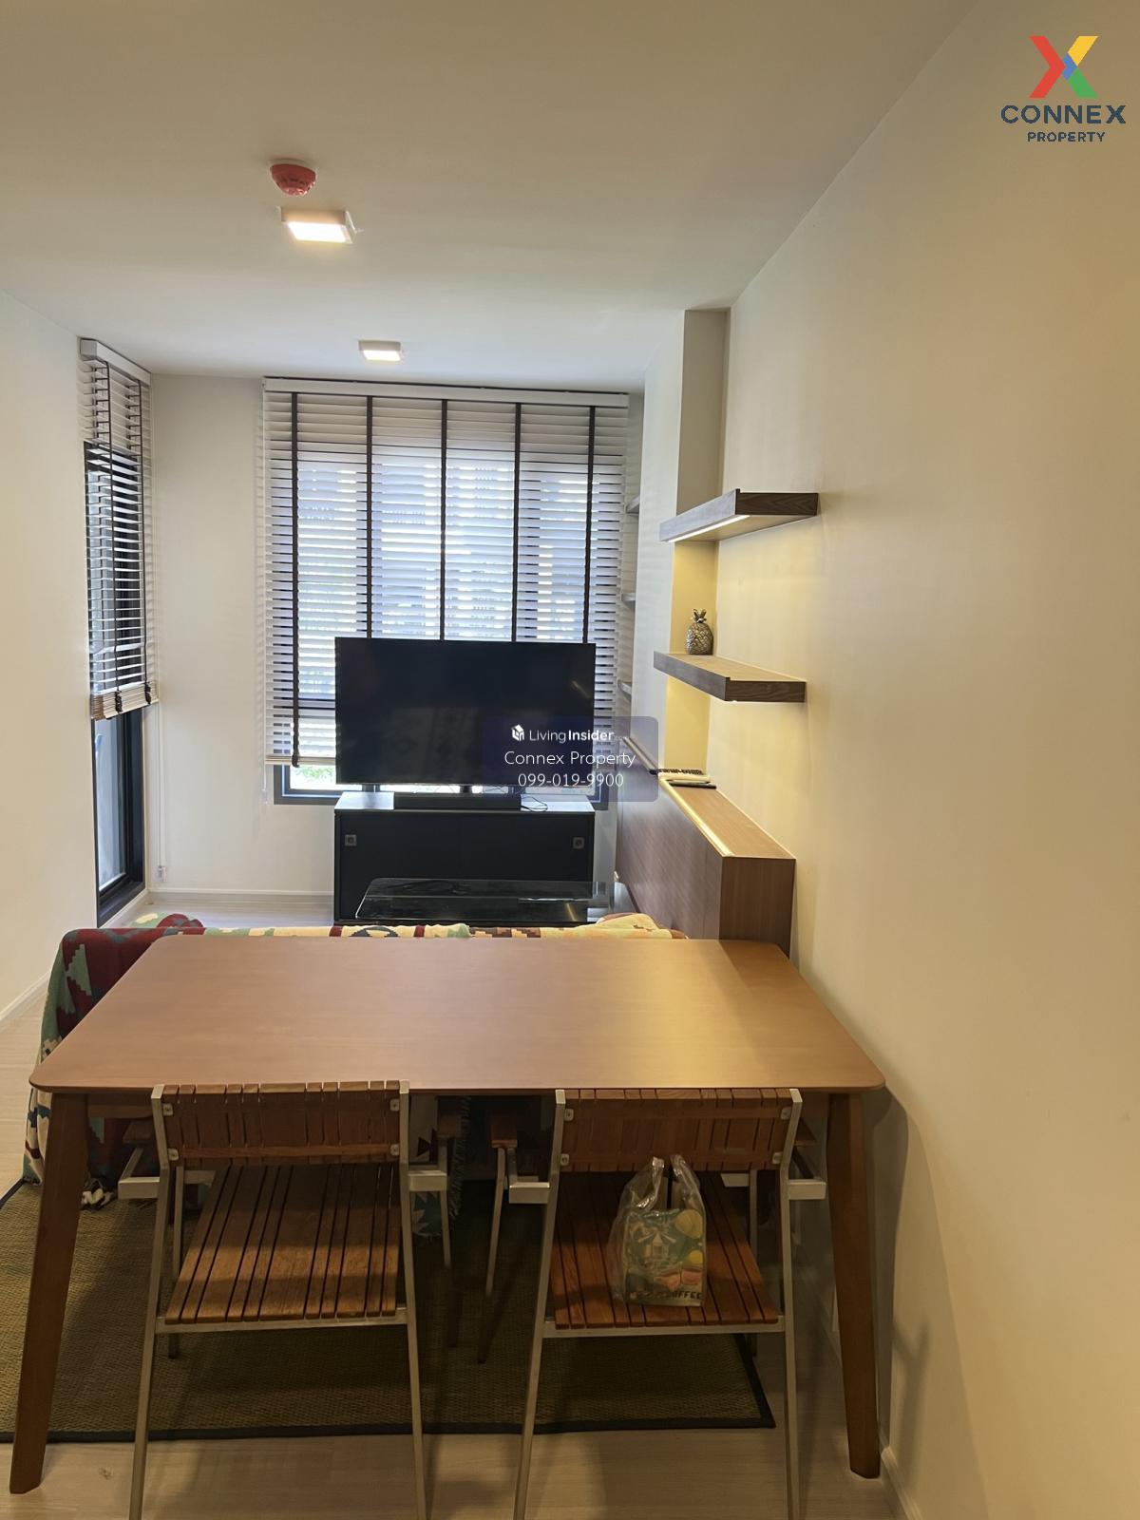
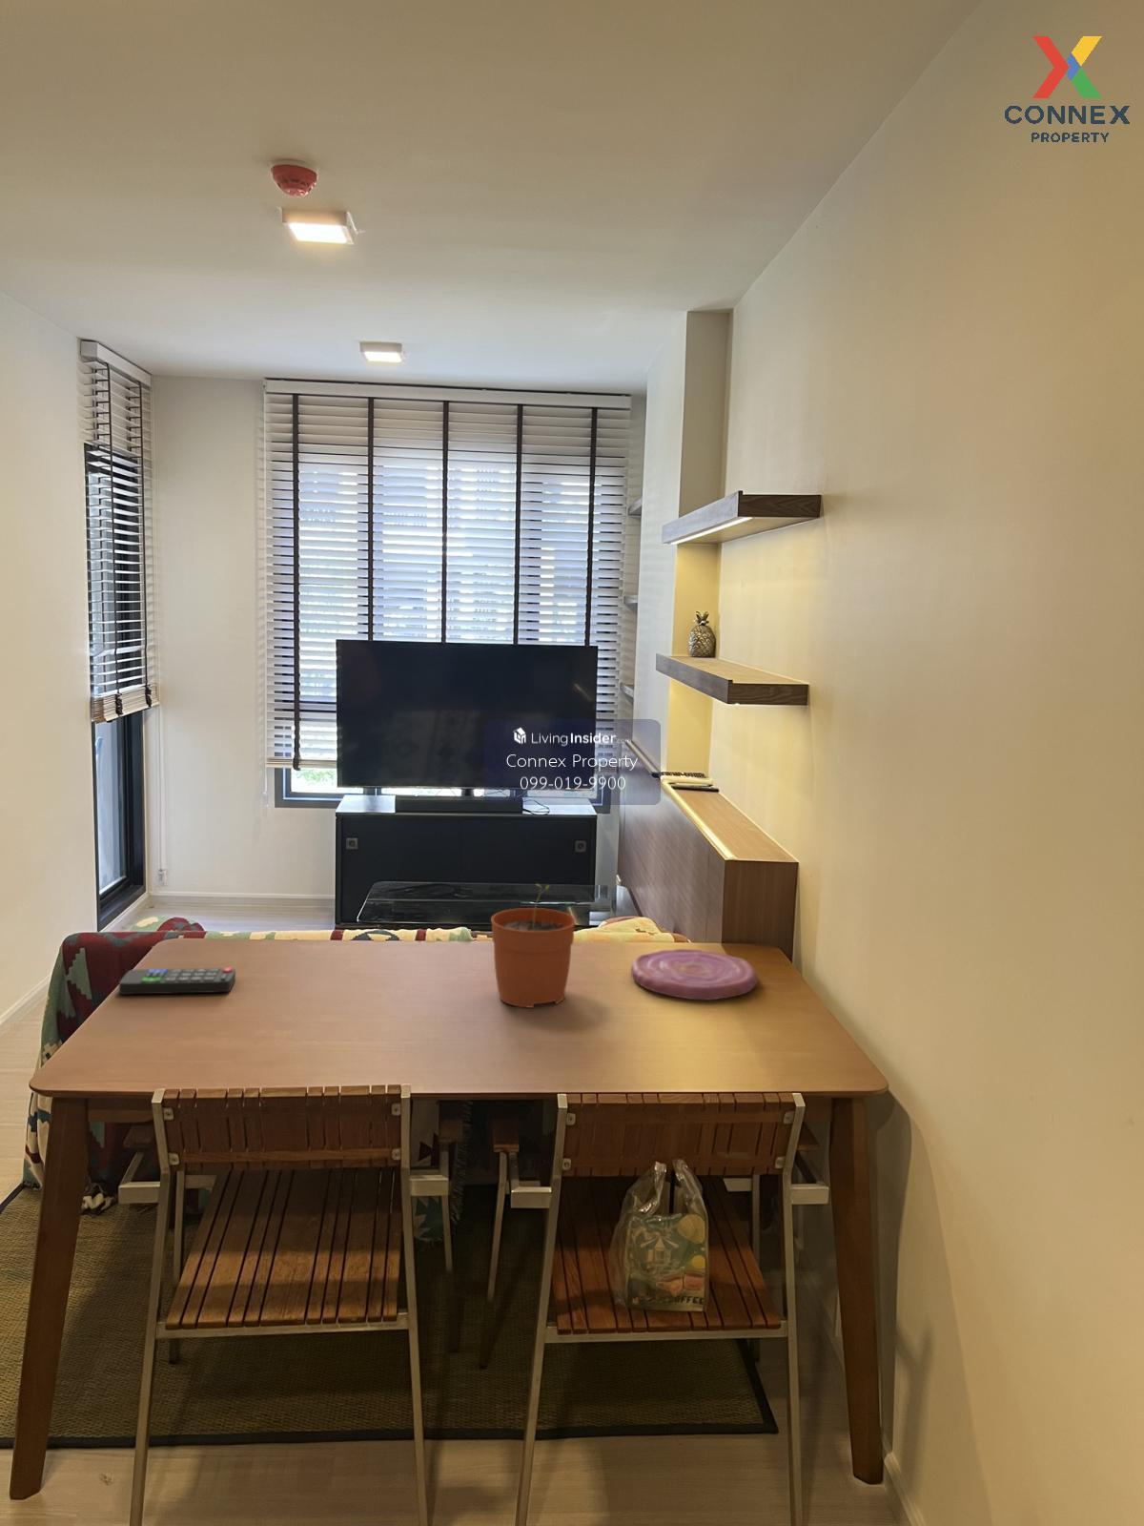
+ plate [630,948,758,1001]
+ plant pot [490,883,577,1009]
+ remote control [118,967,237,996]
